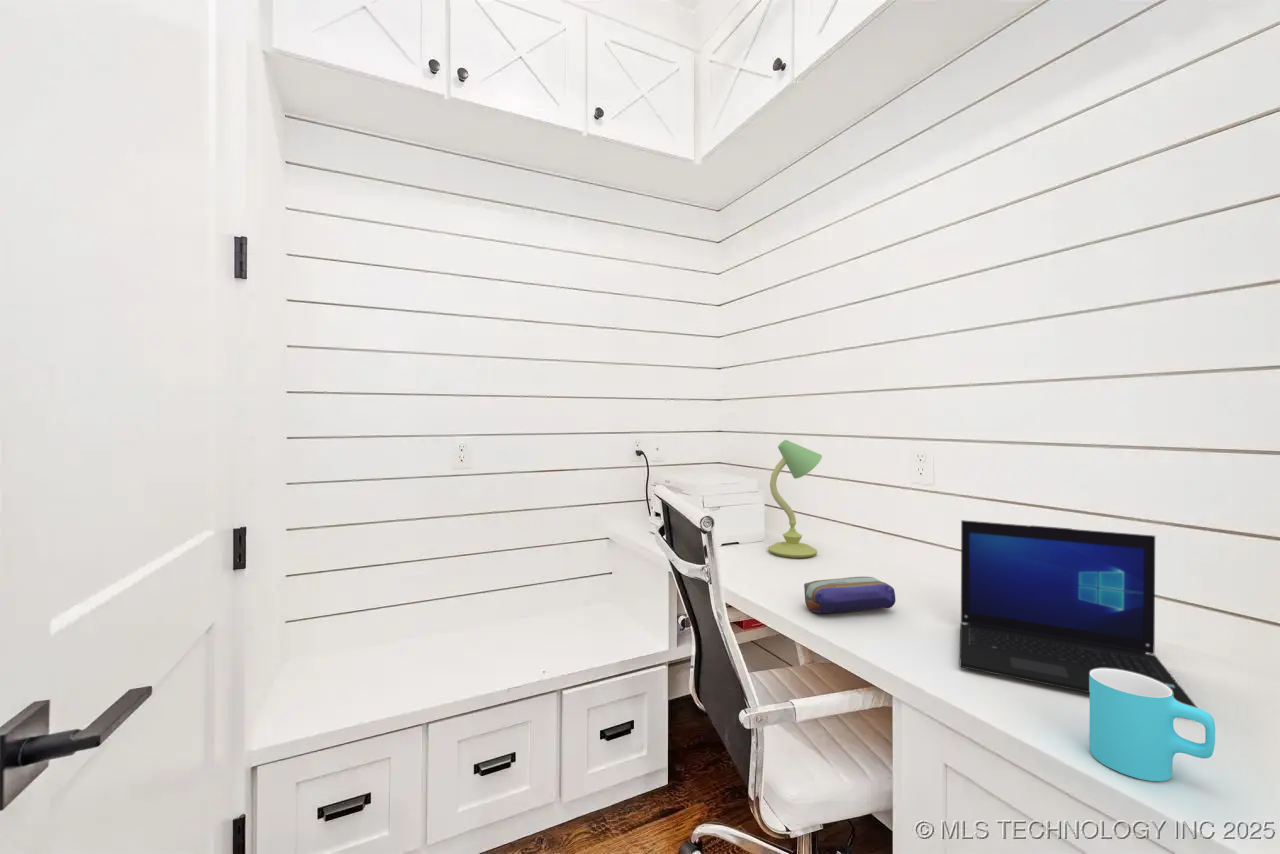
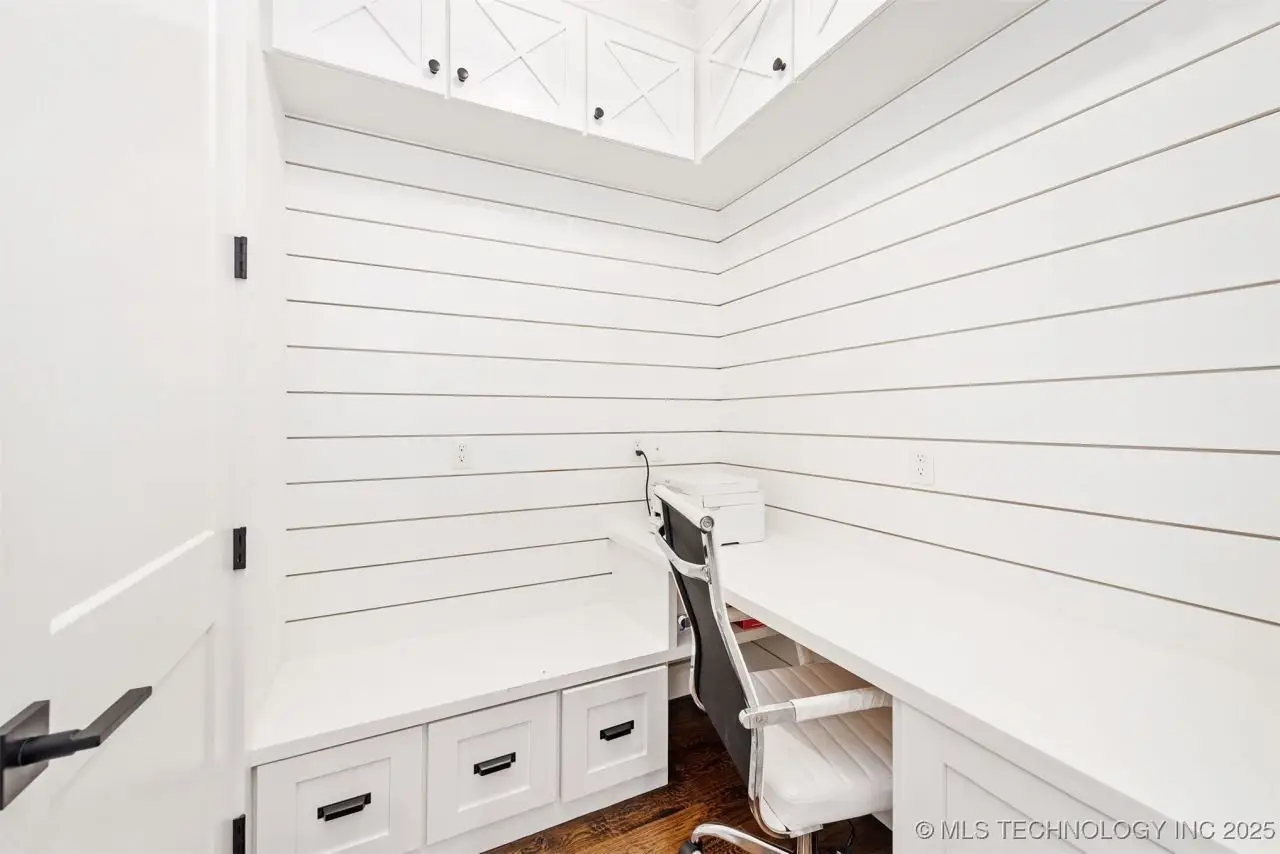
- table lamp [767,439,823,559]
- cup [1088,668,1216,782]
- pencil case [803,576,896,615]
- laptop [959,519,1198,708]
